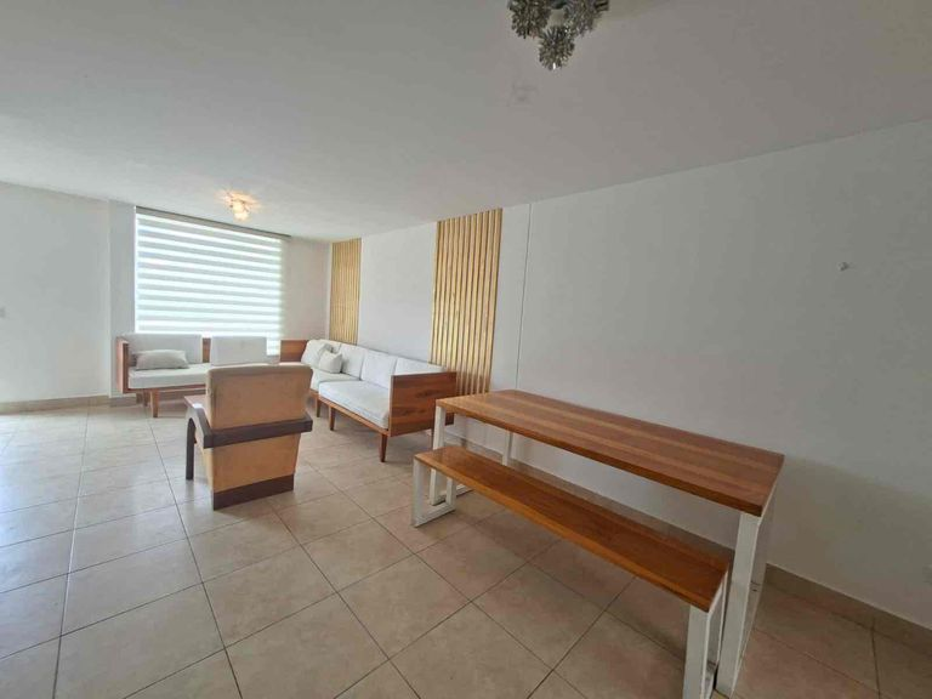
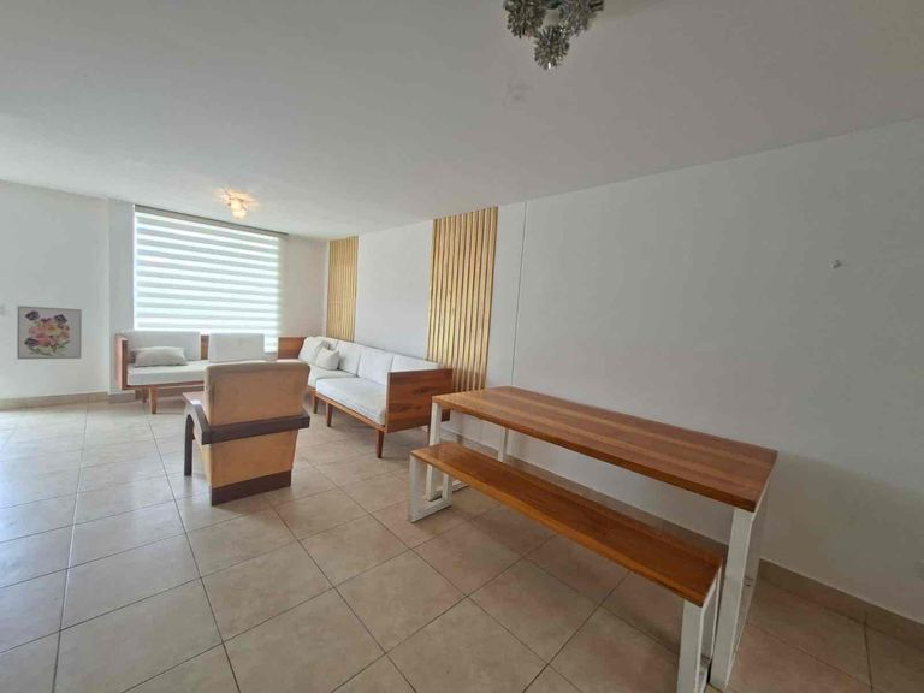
+ wall art [16,304,83,361]
